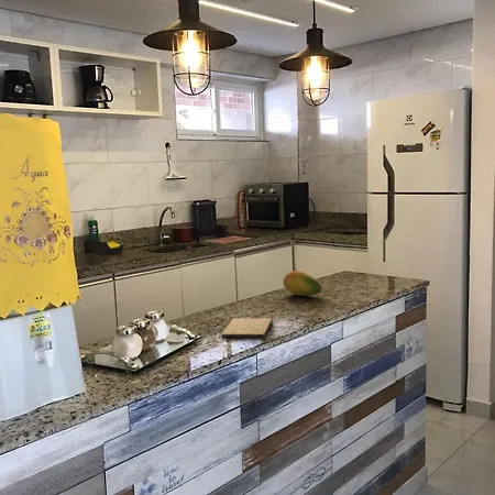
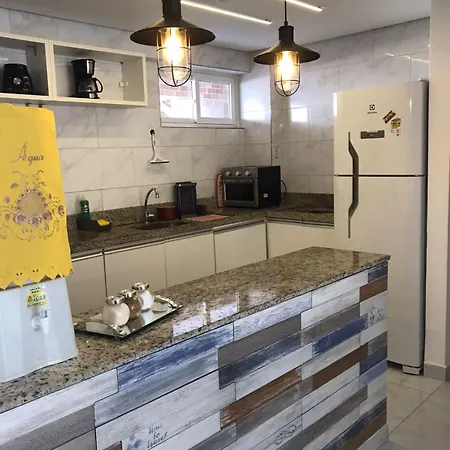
- cutting board [220,317,274,339]
- fruit [283,270,323,297]
